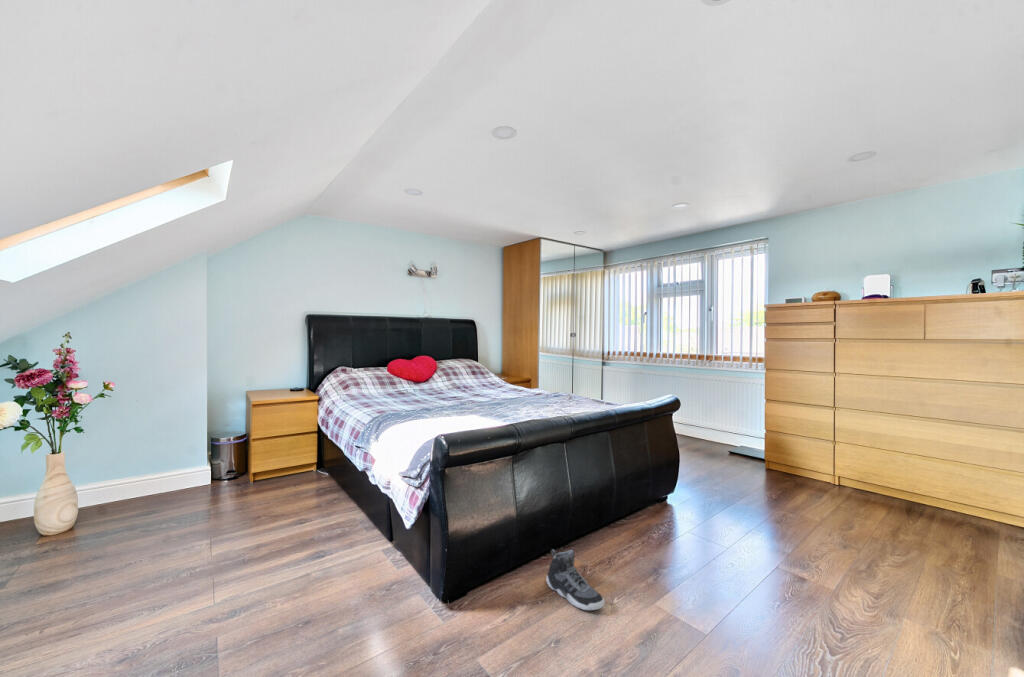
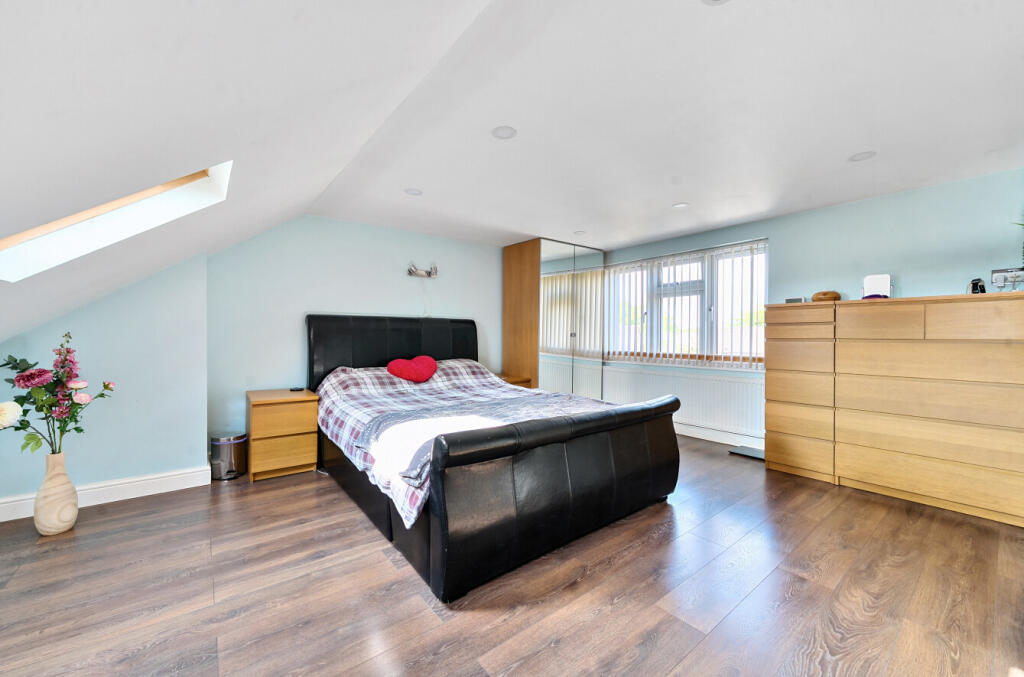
- sneaker [545,548,605,611]
